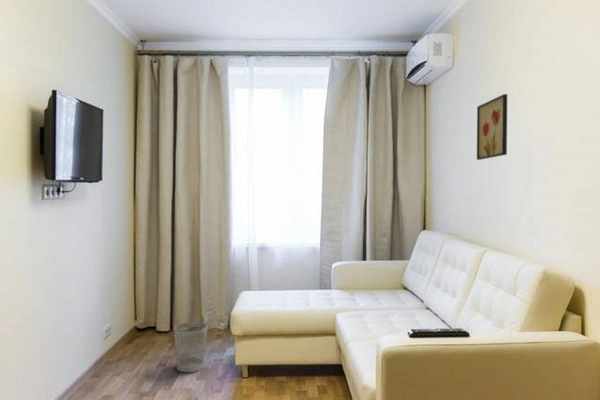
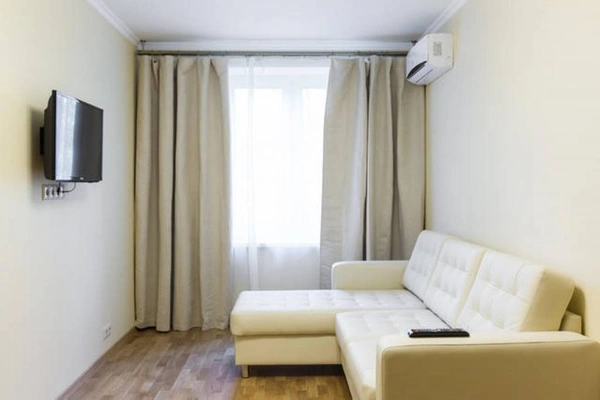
- wastebasket [173,321,208,373]
- wall art [476,93,508,161]
